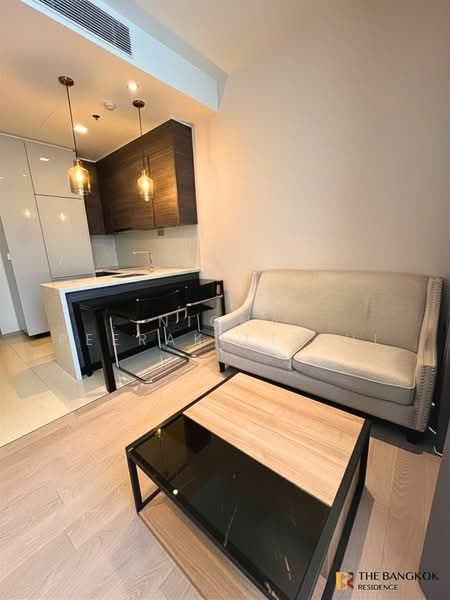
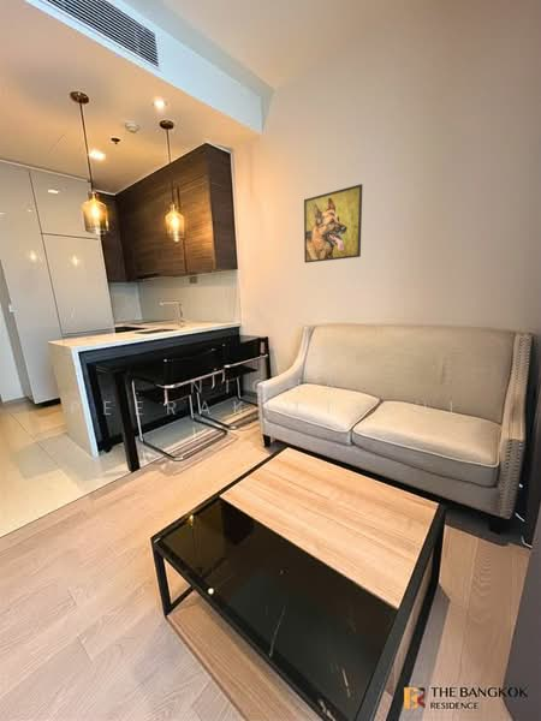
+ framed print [303,183,363,264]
